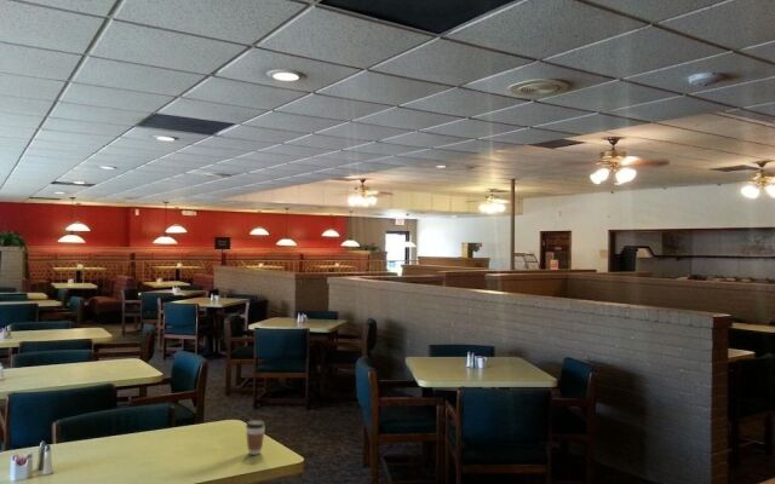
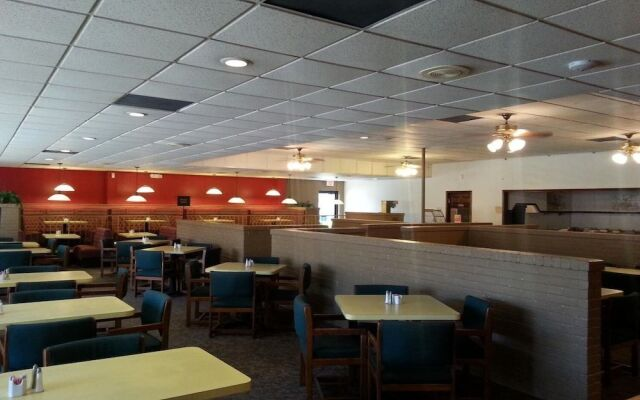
- coffee cup [245,419,266,456]
